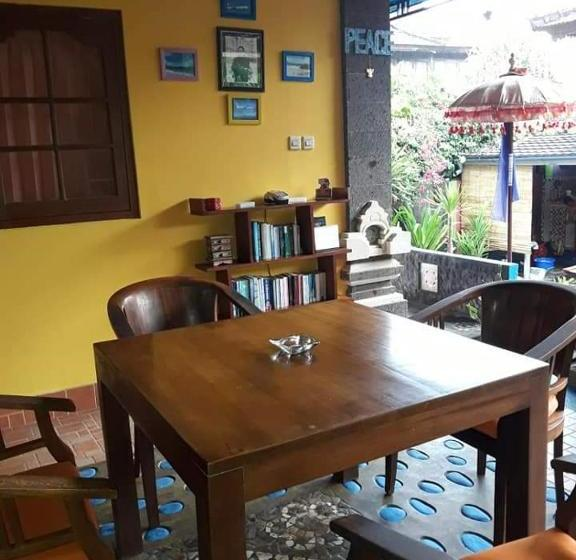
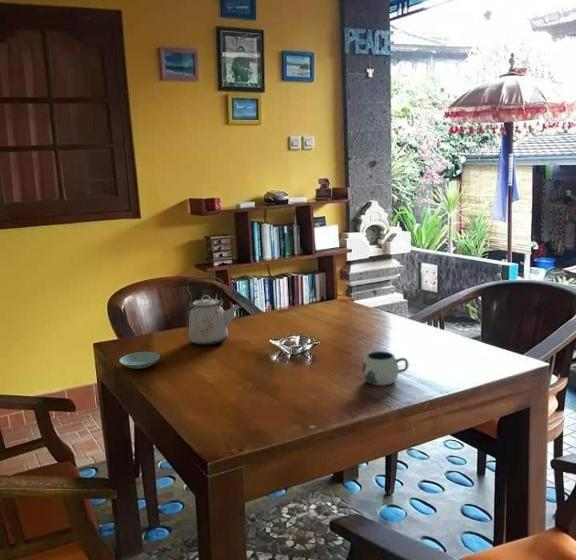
+ saucer [118,351,161,370]
+ mug [361,350,410,386]
+ kettle [185,276,242,346]
